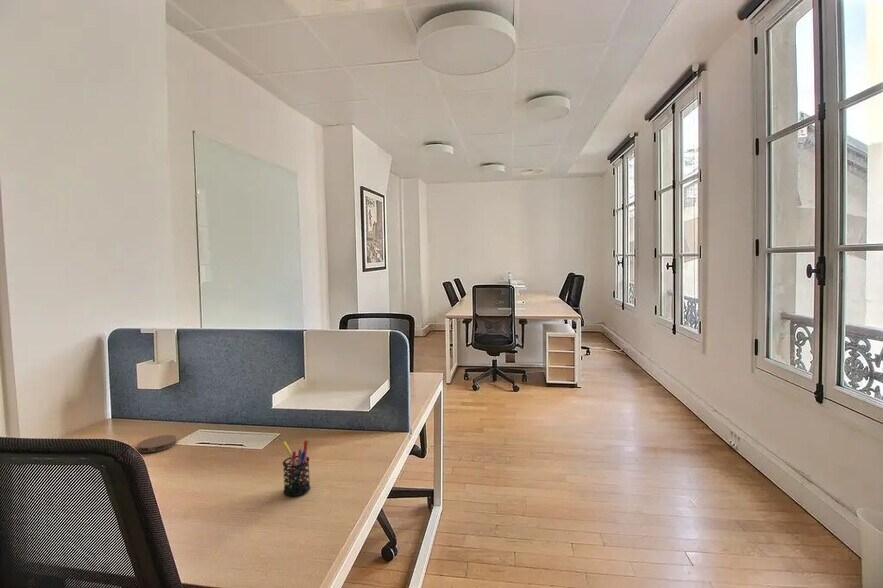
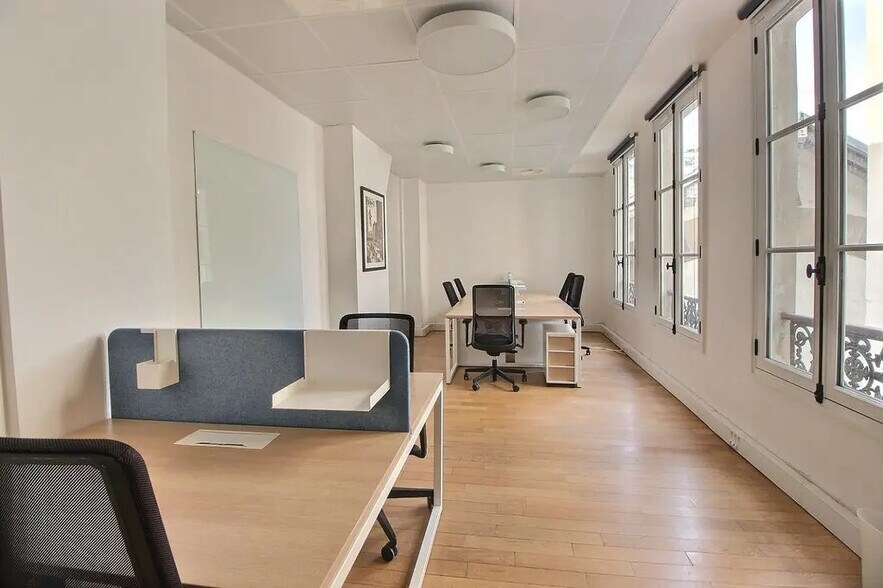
- coaster [136,434,178,454]
- pen holder [282,439,311,497]
